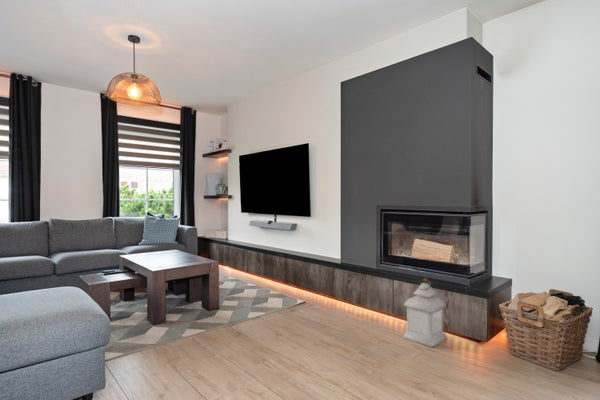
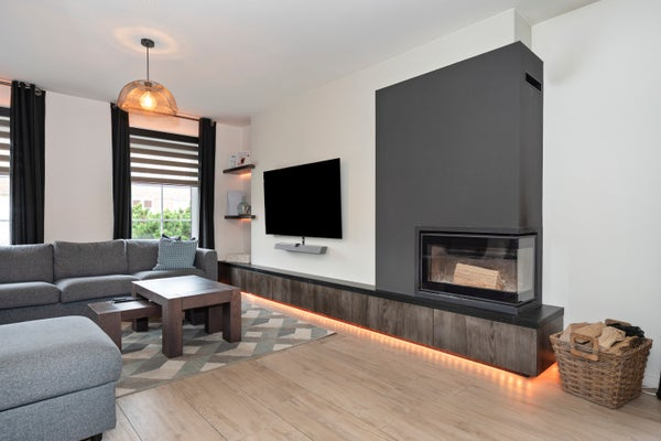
- lantern [402,277,448,348]
